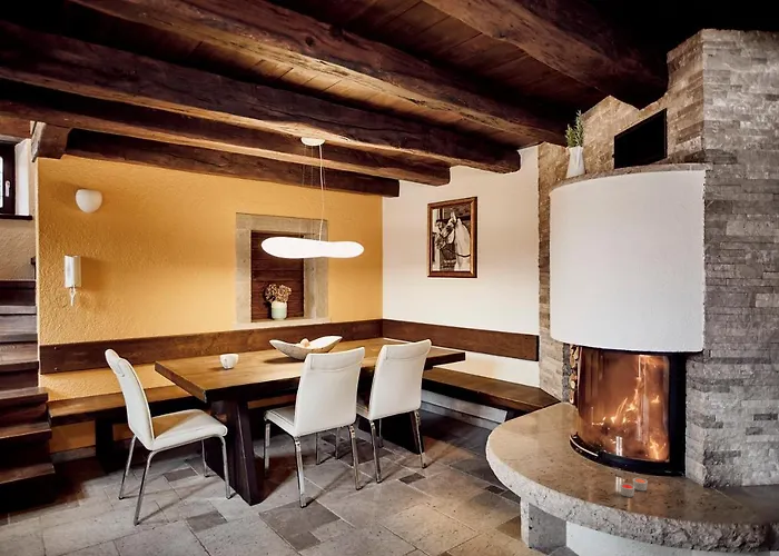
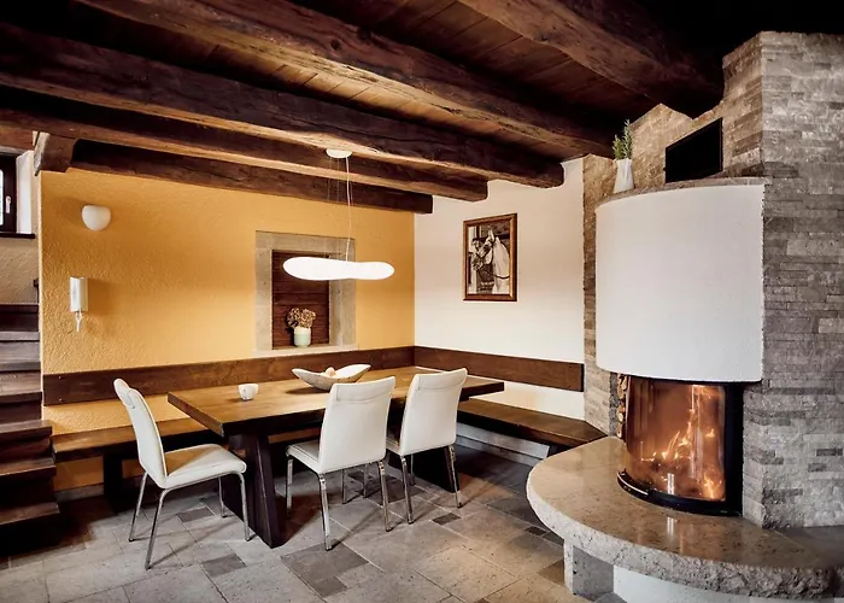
- candle [619,477,649,498]
